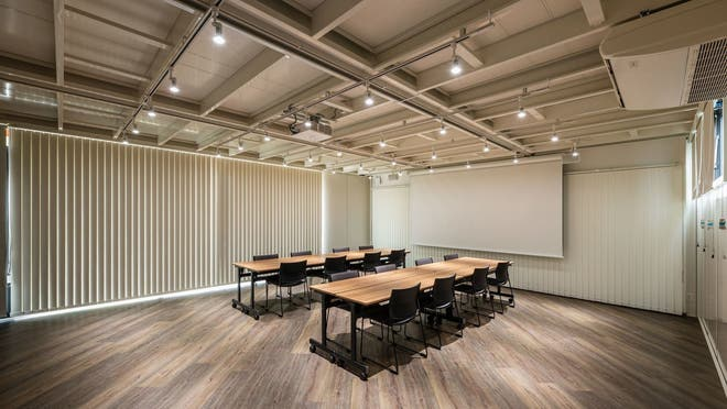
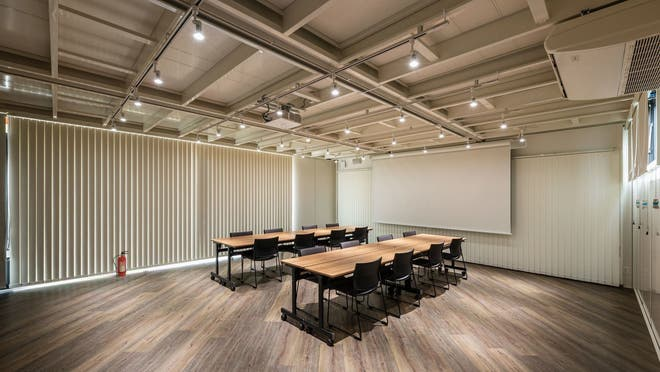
+ fire extinguisher [112,250,129,277]
